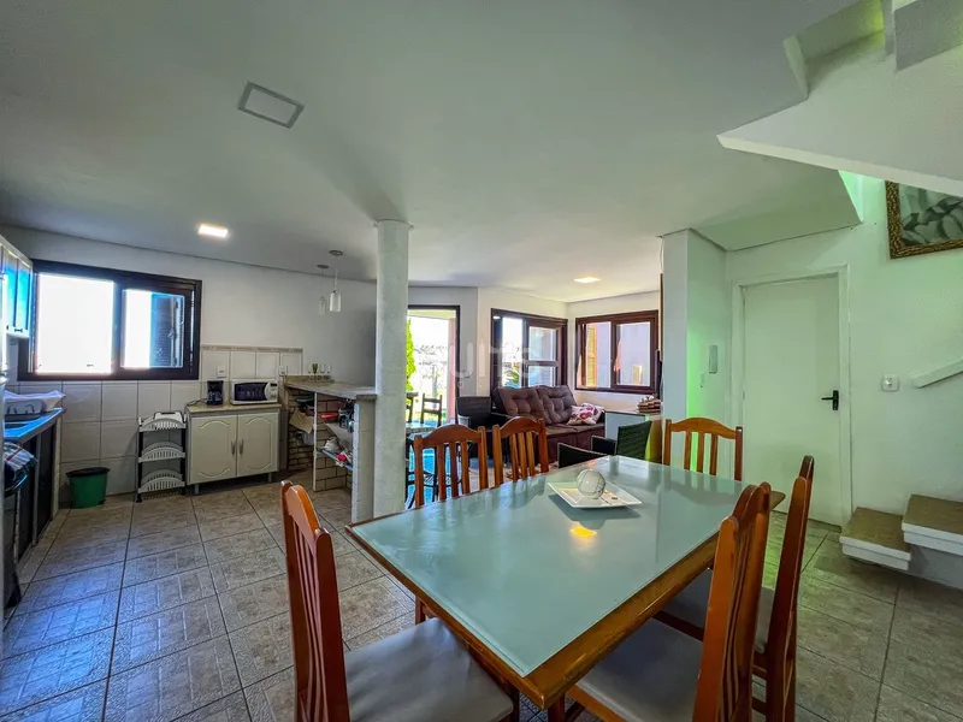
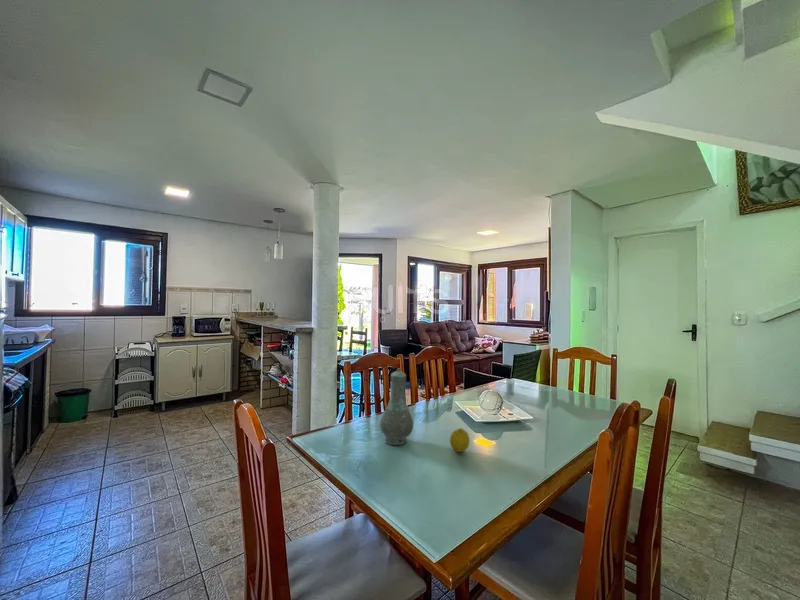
+ vase [379,367,414,446]
+ fruit [449,427,471,453]
